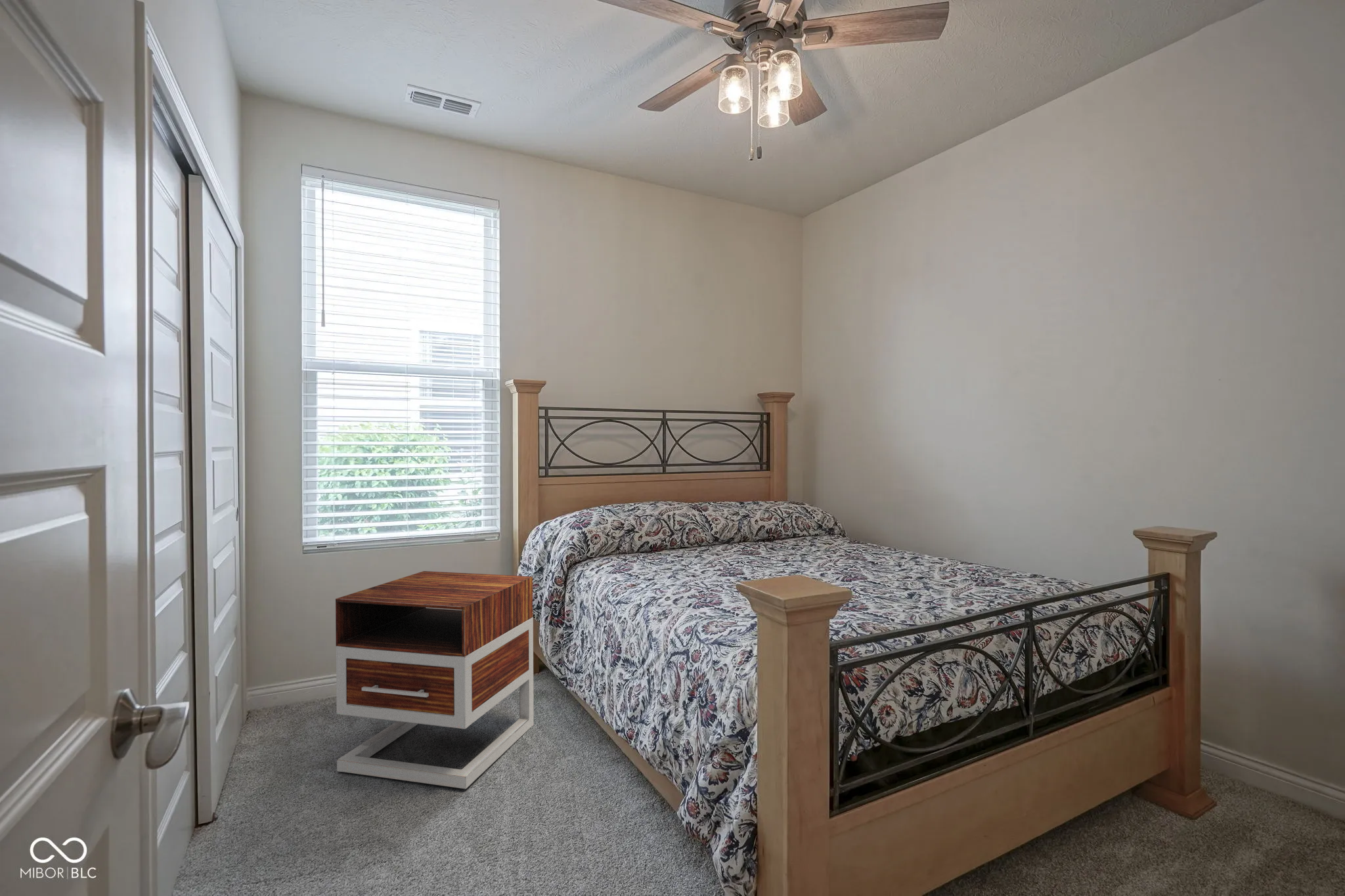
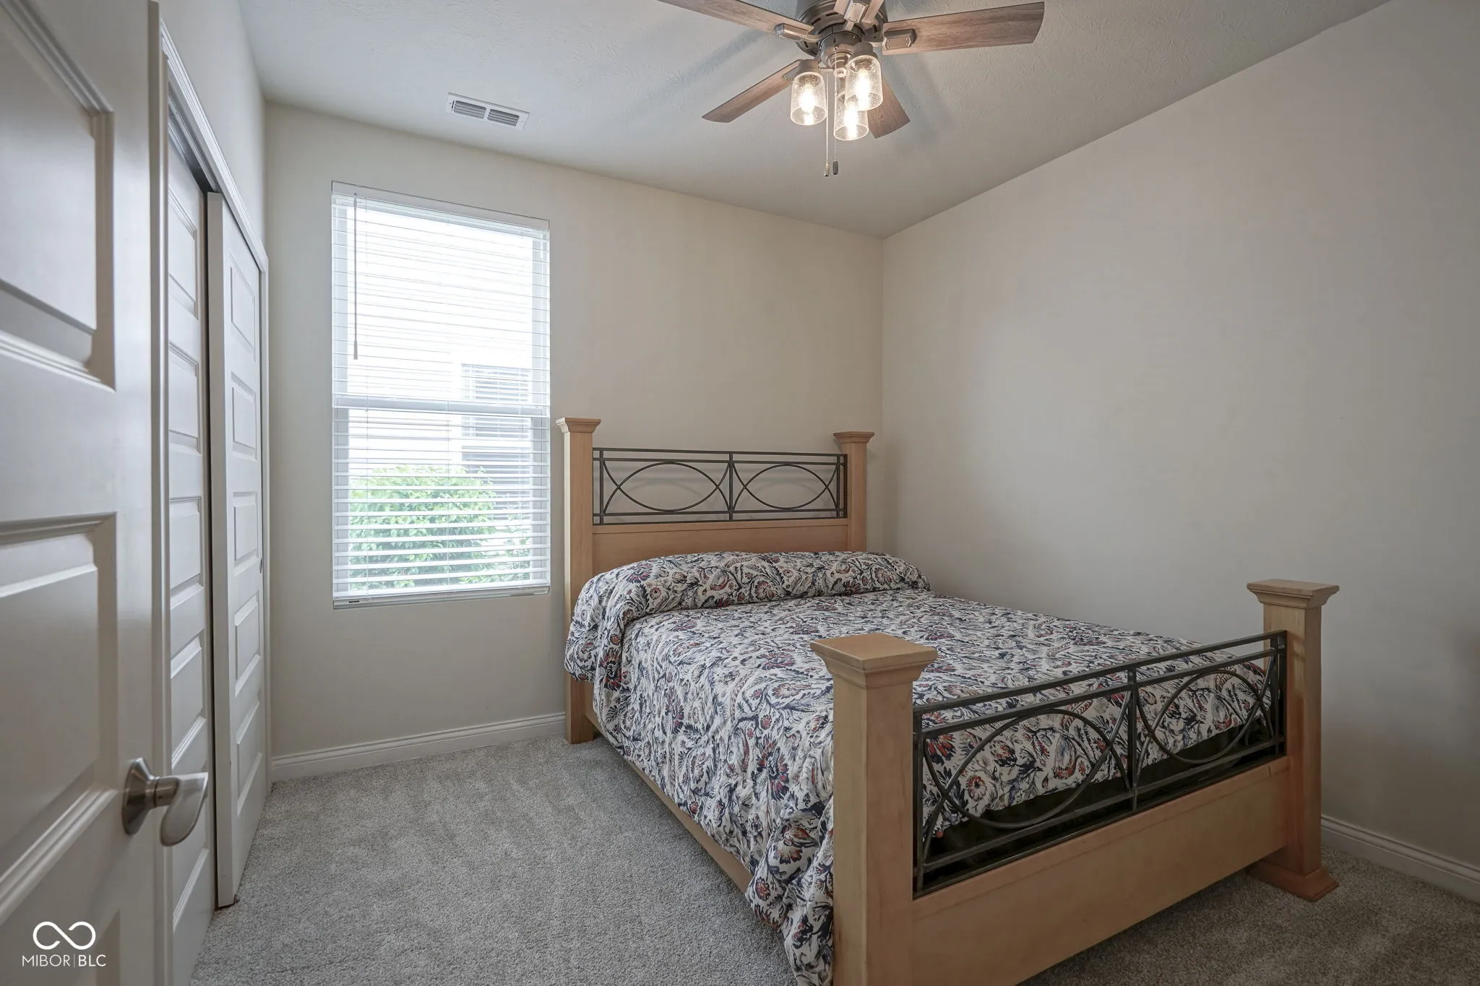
- nightstand [335,570,534,790]
